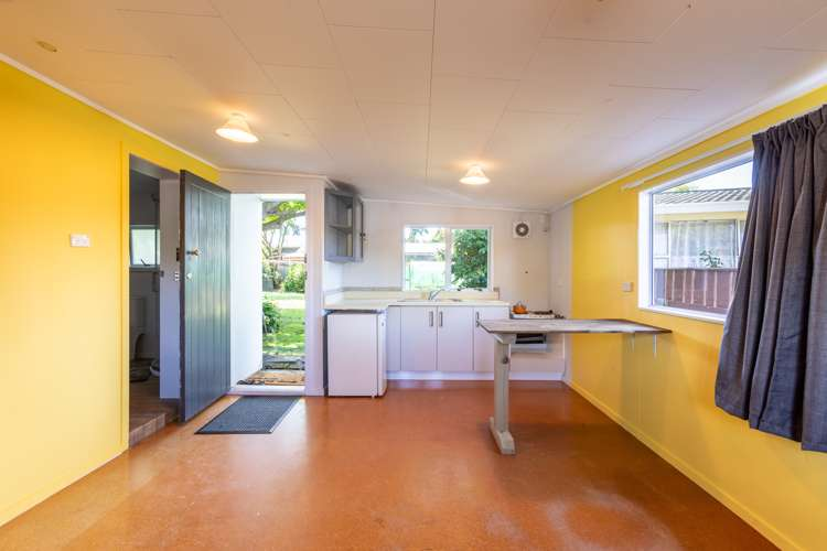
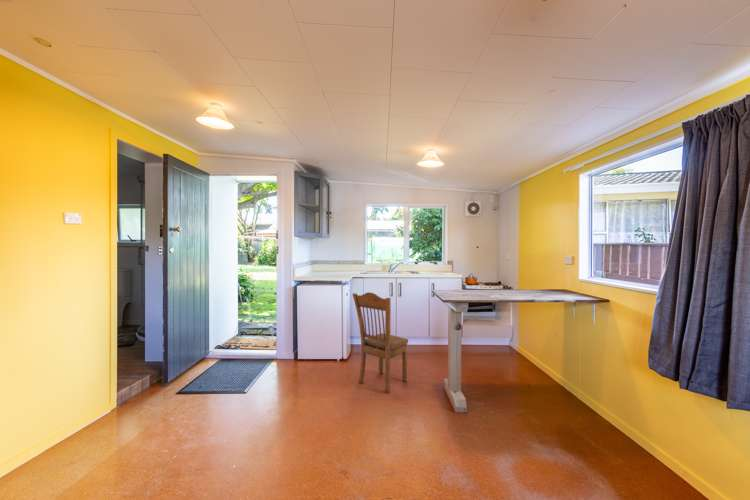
+ dining chair [351,291,409,394]
